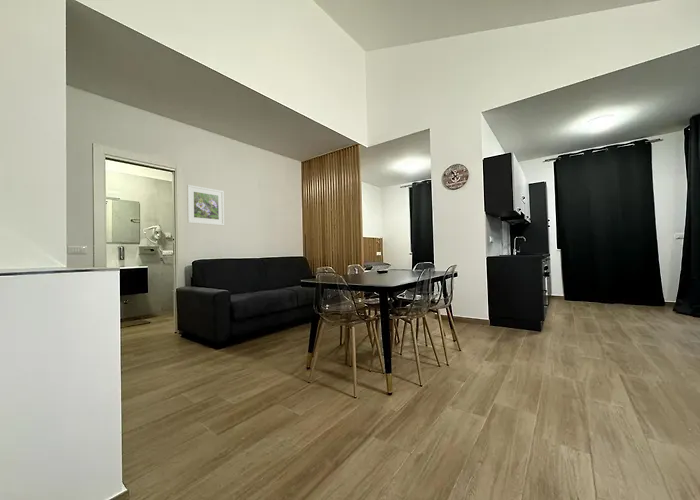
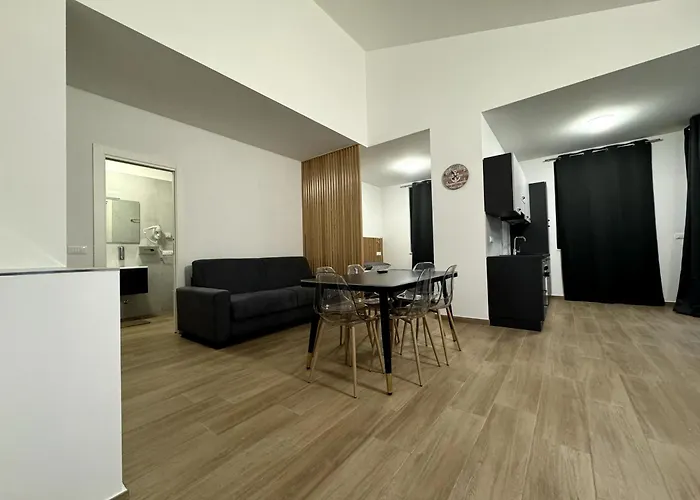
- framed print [186,184,225,226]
